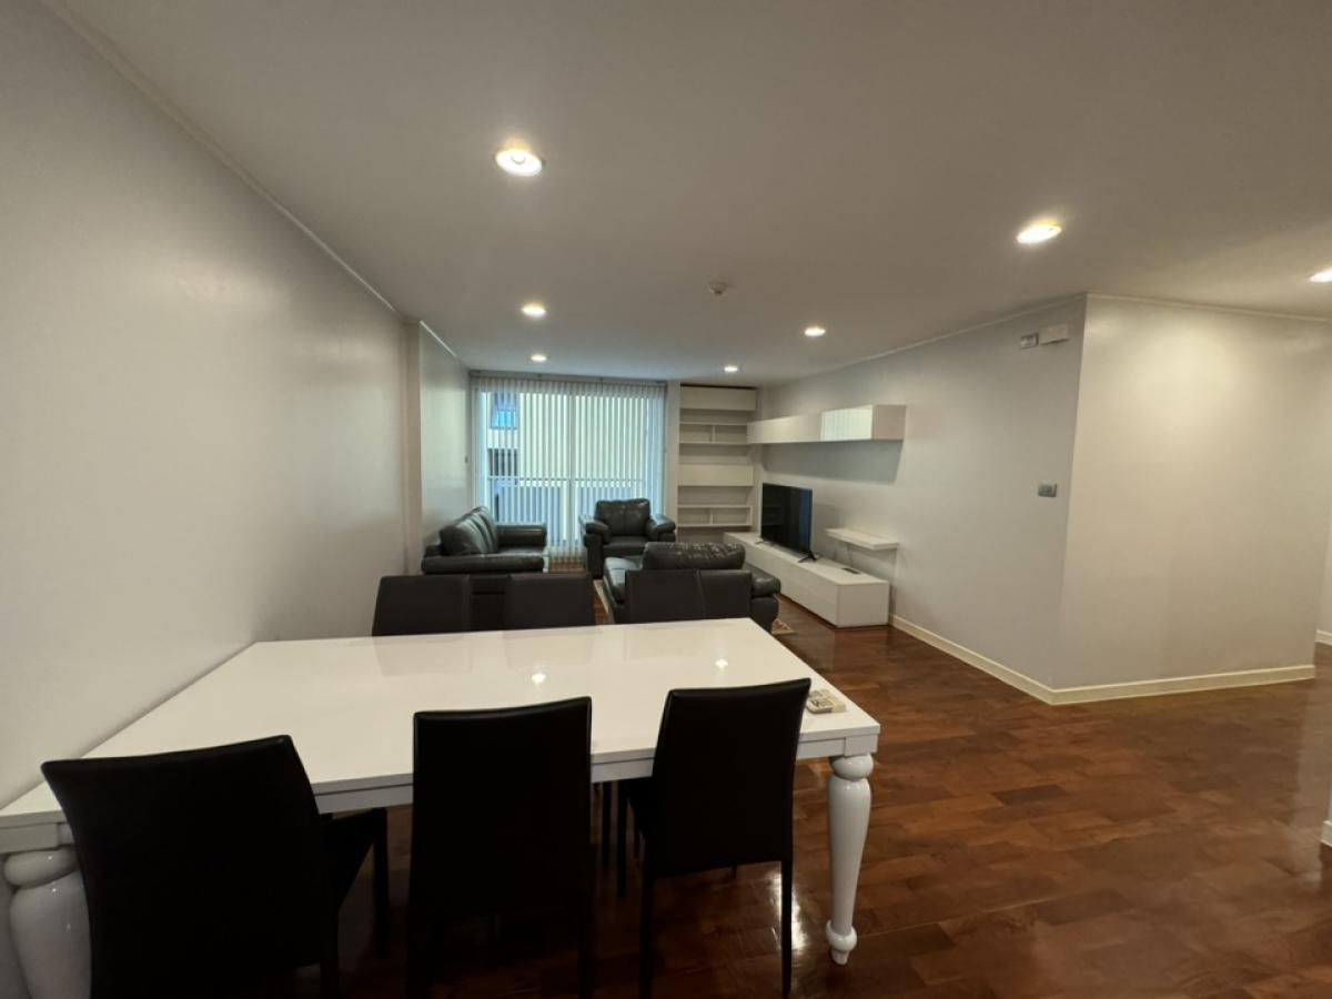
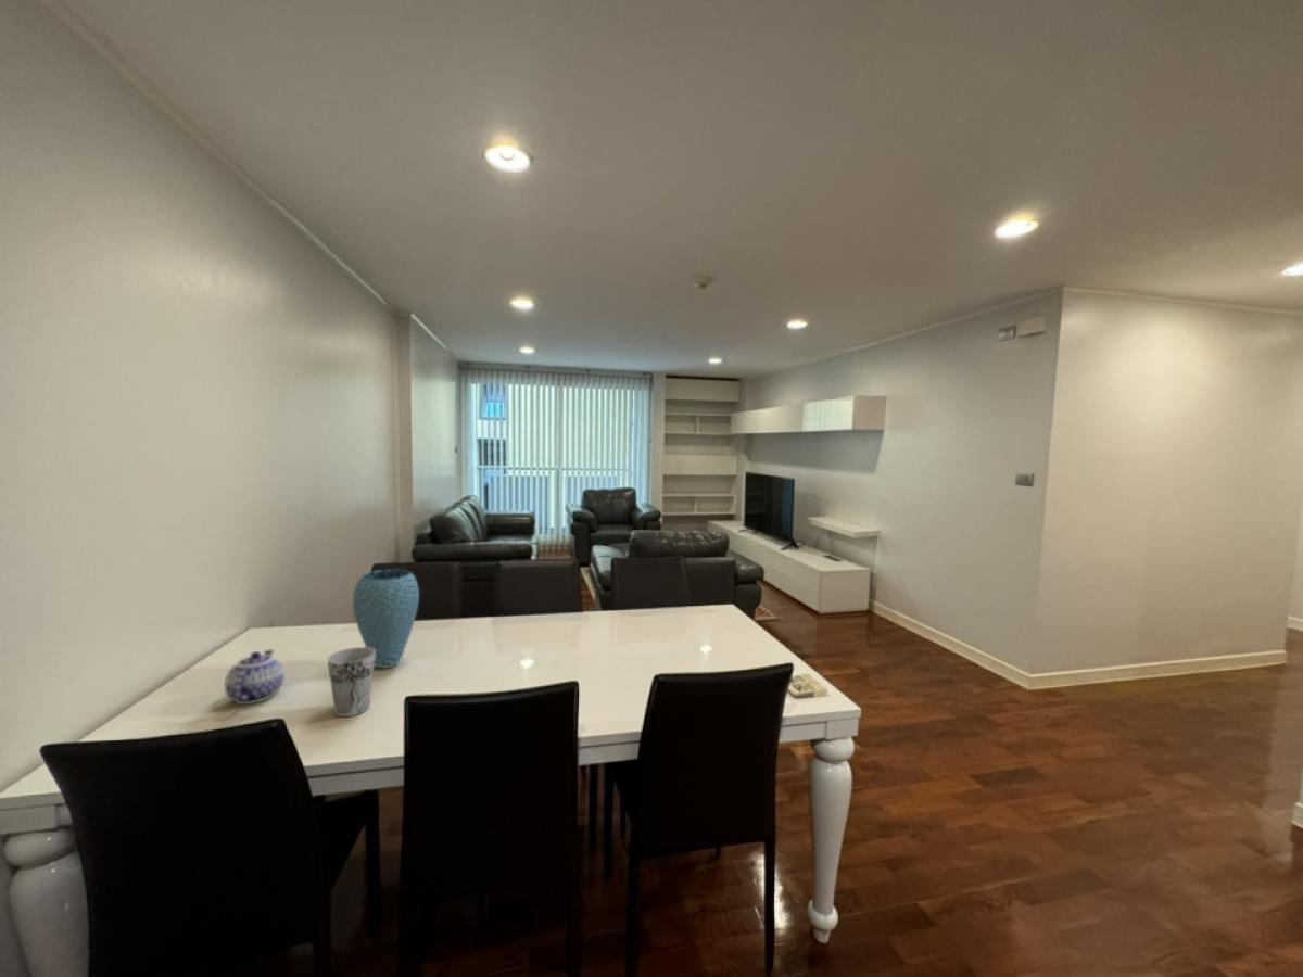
+ vase [352,569,420,670]
+ cup [327,646,376,718]
+ teapot [224,648,286,706]
